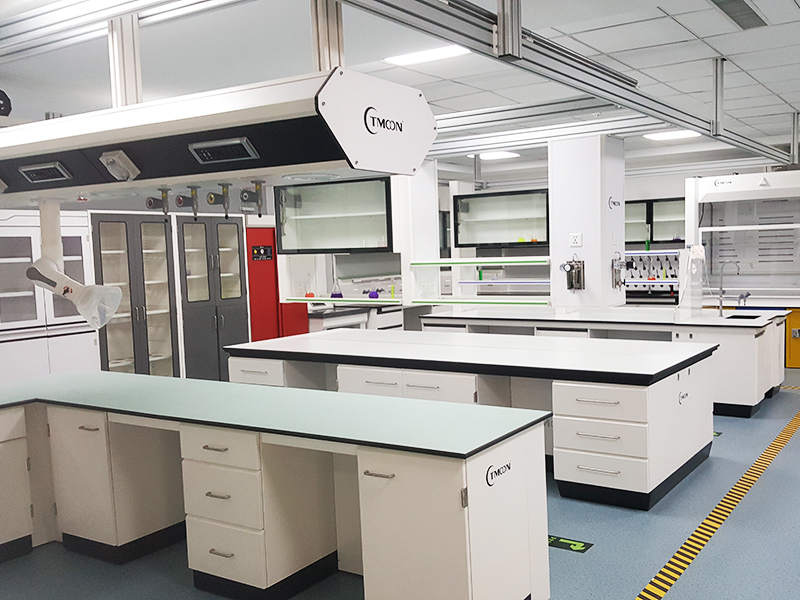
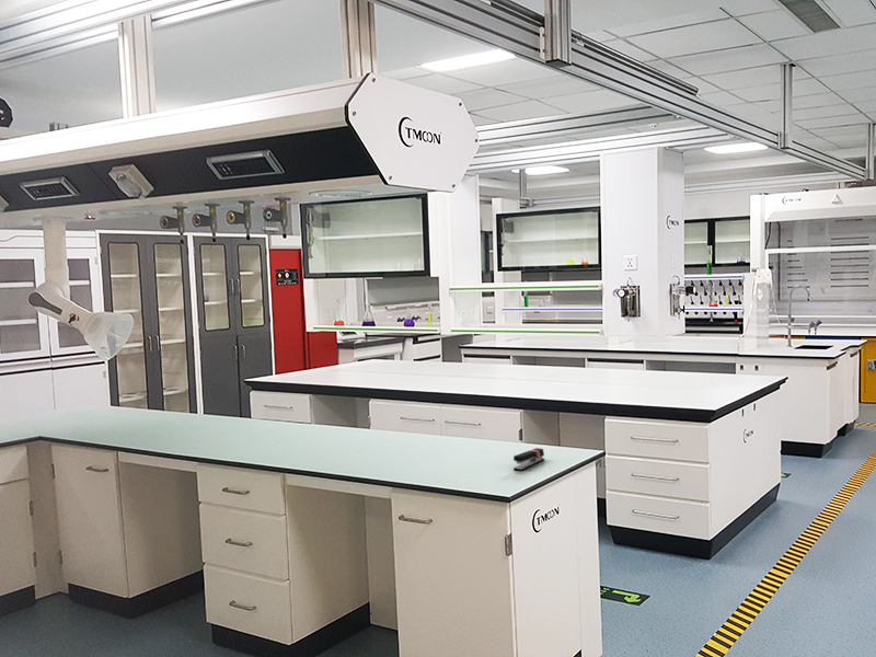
+ stapler [512,447,545,472]
